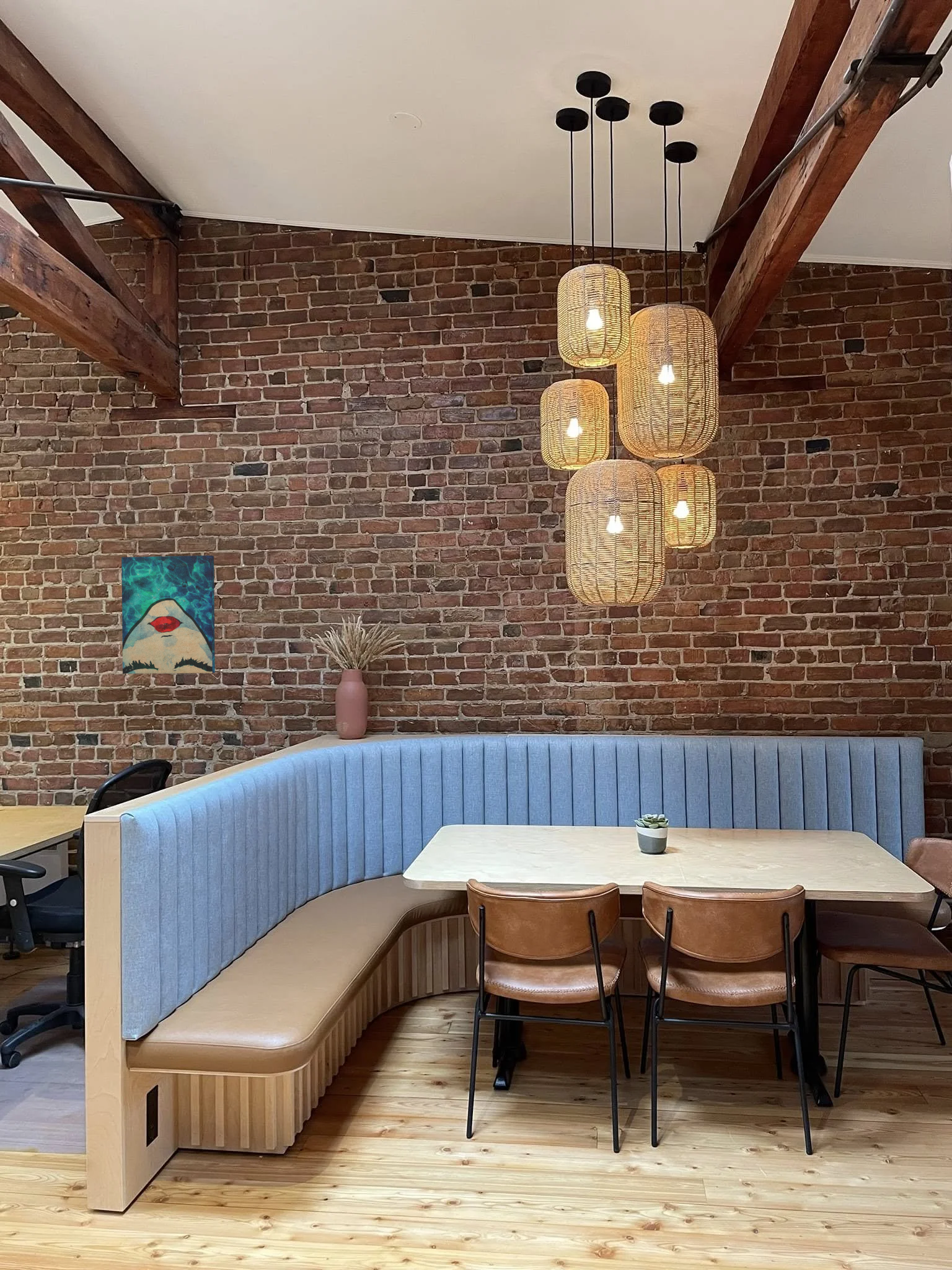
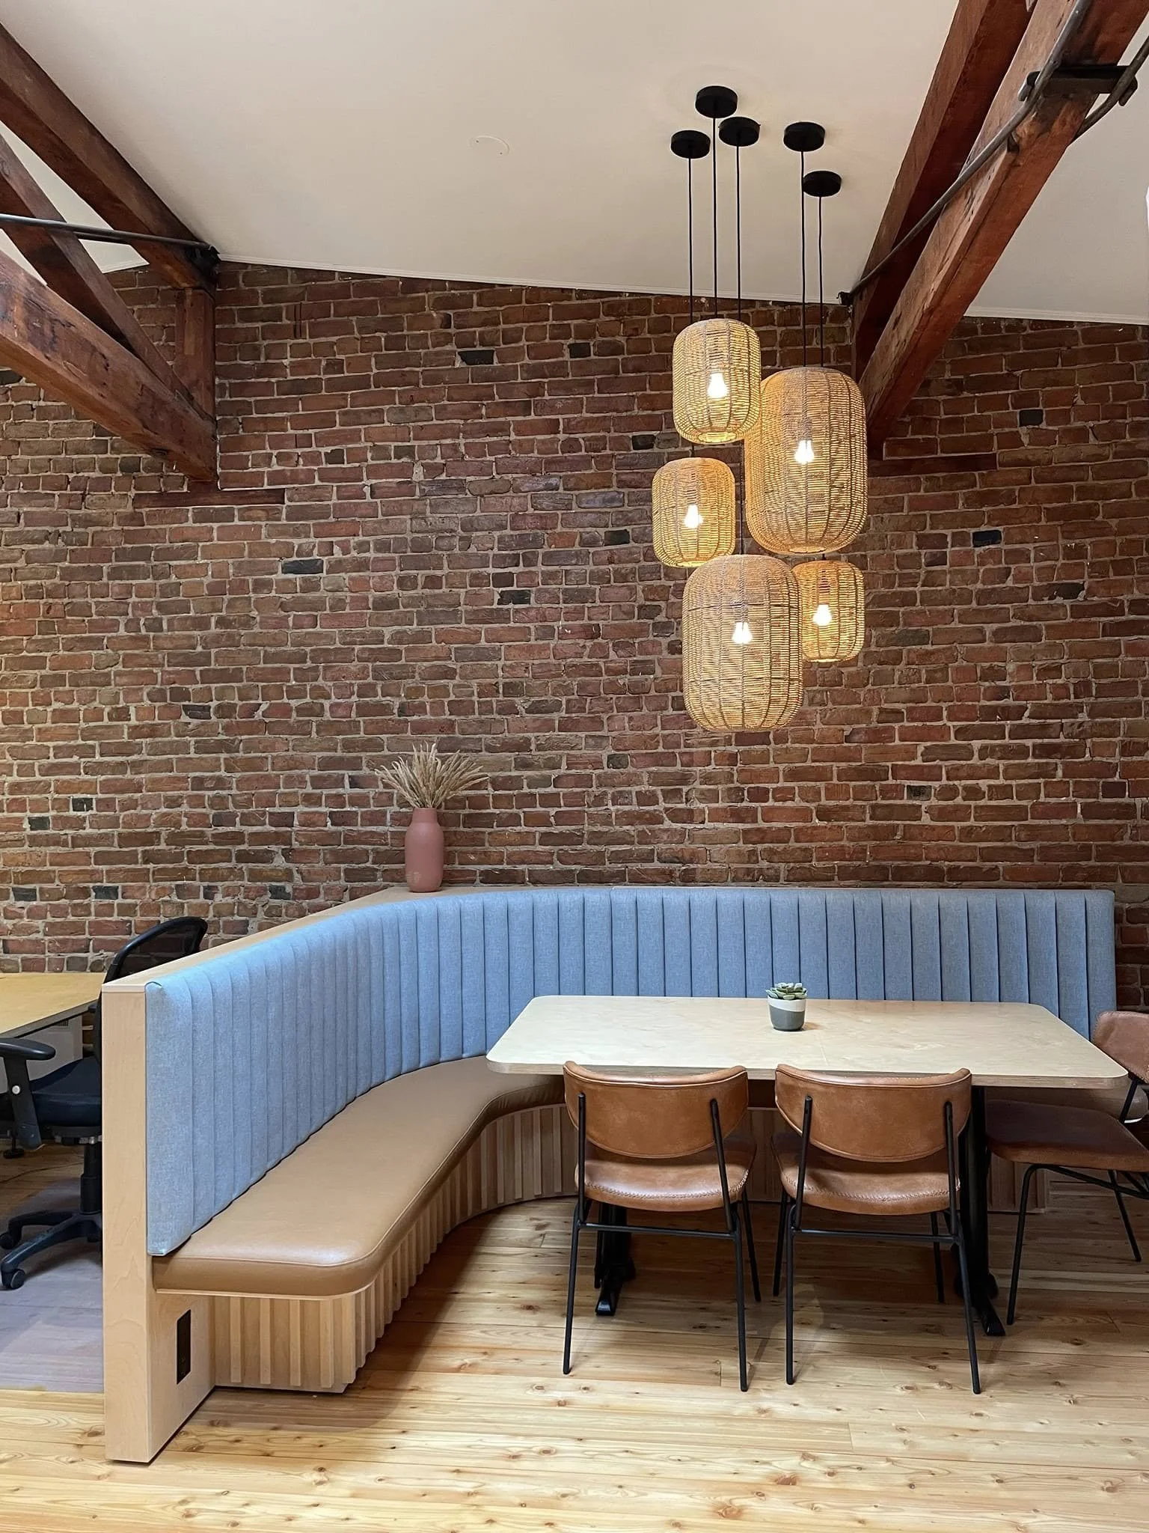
- wall art [121,555,216,674]
